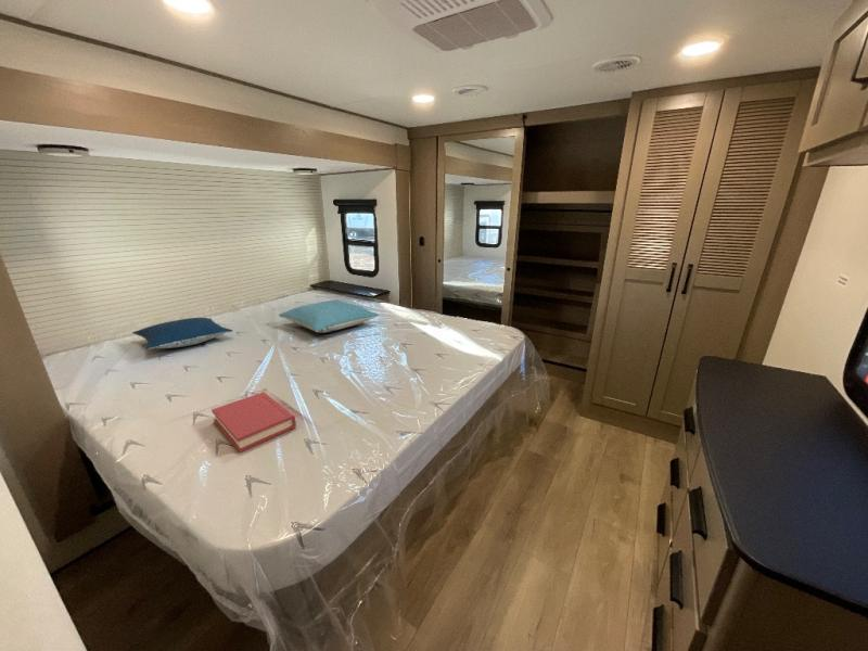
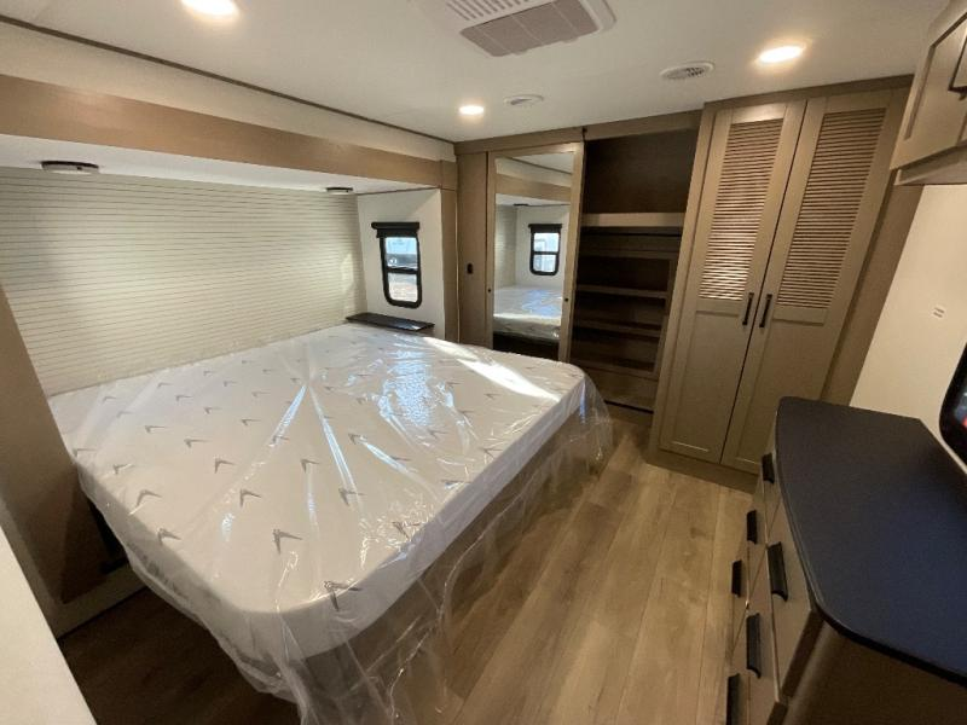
- hardback book [210,391,297,454]
- pillow [278,299,380,334]
- pillow [131,317,233,350]
